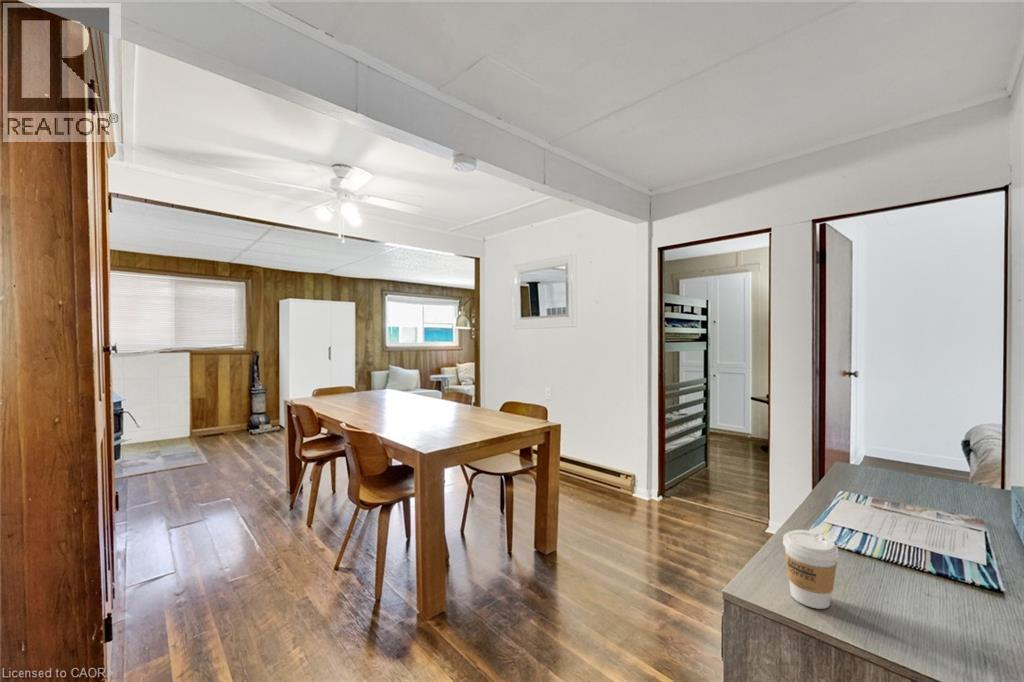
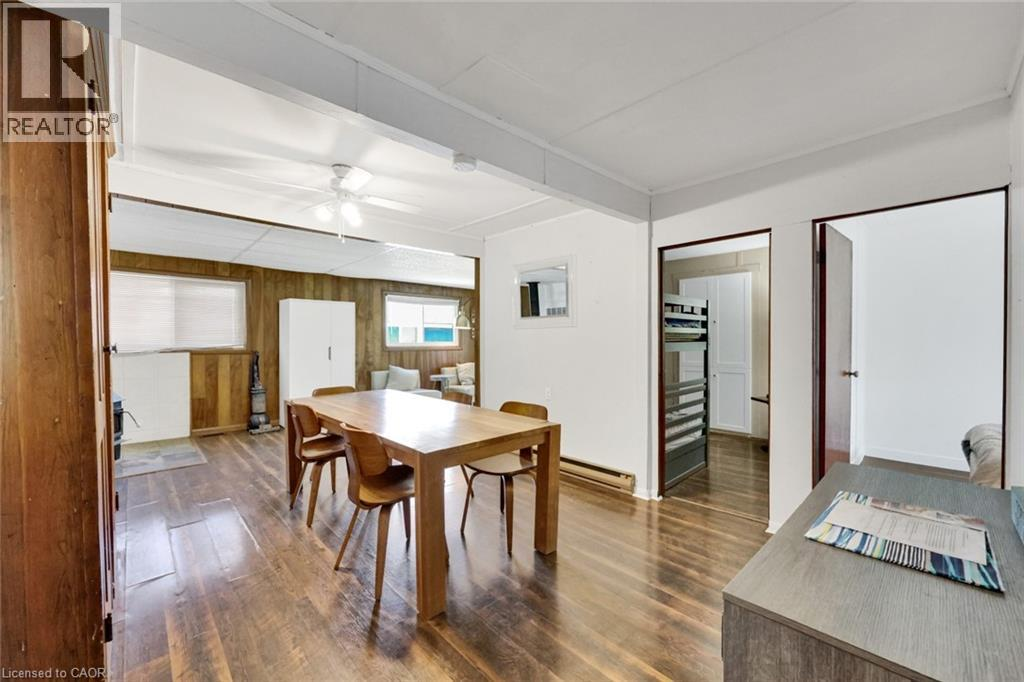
- coffee cup [782,529,840,610]
